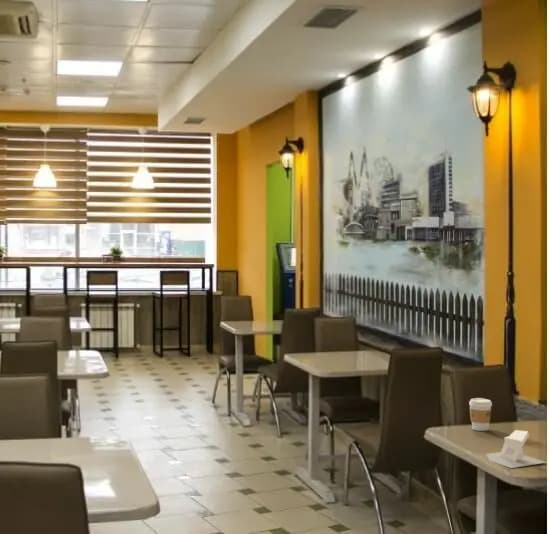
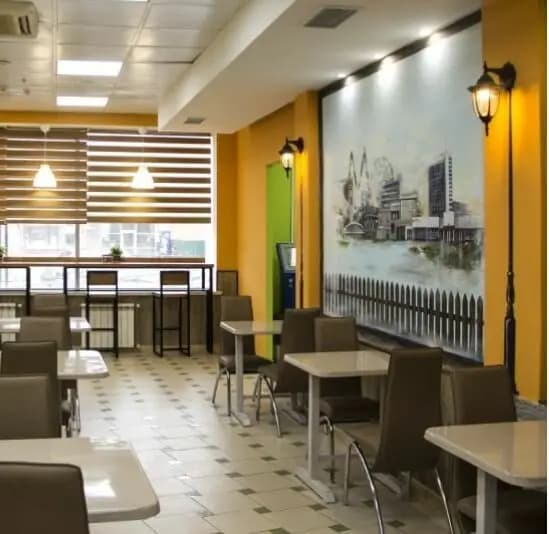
- coffee cup [468,397,493,432]
- napkin holder [485,429,547,469]
